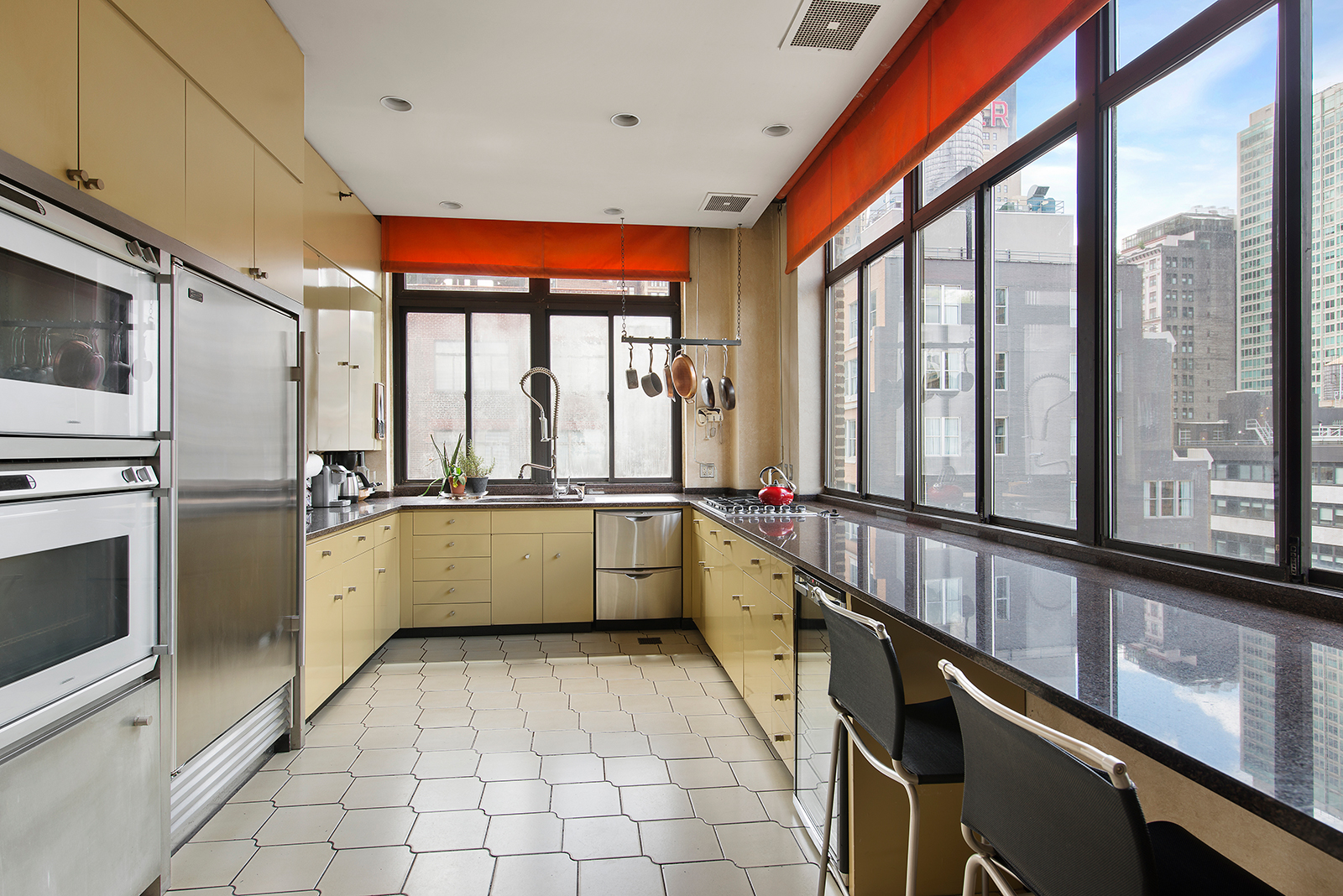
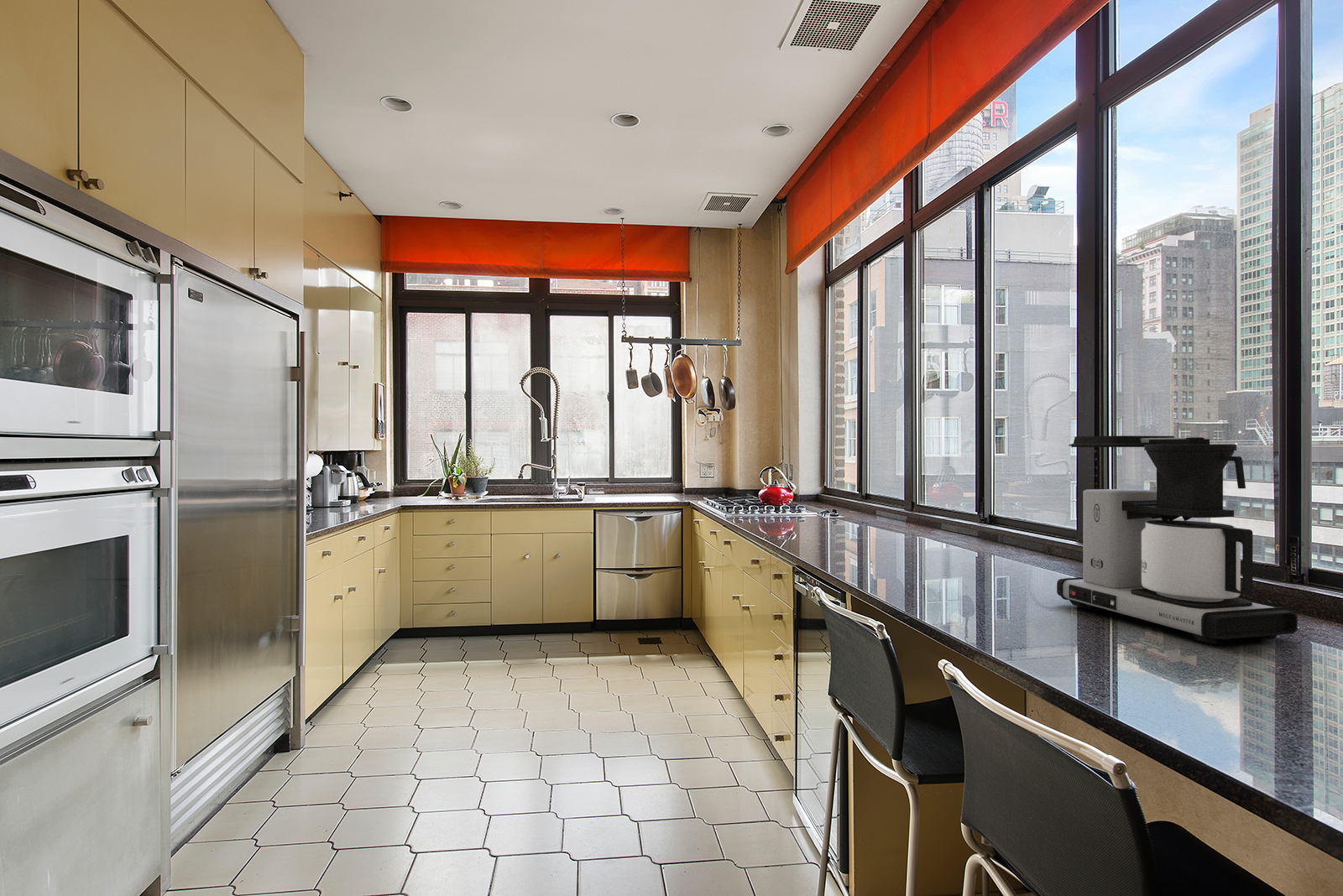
+ coffee maker [1056,435,1299,645]
